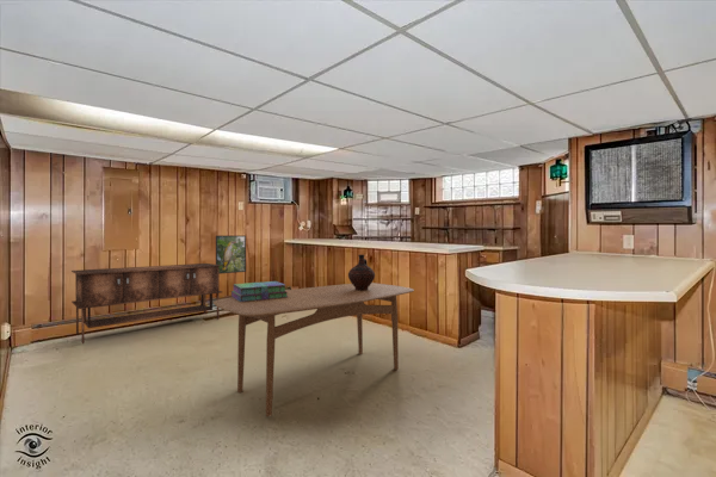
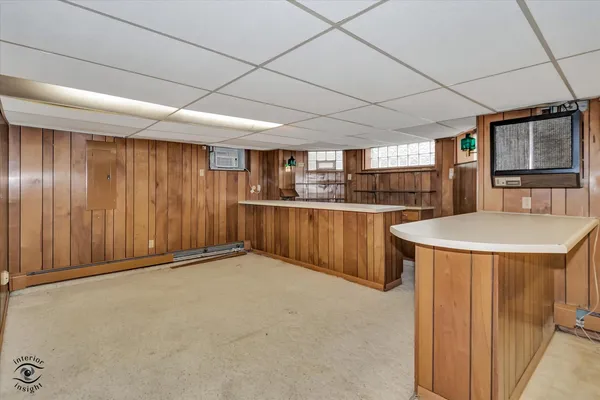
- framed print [215,235,247,275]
- dining table [212,281,415,417]
- sideboard [70,262,223,345]
- stack of books [230,280,288,302]
- ceramic jug [347,254,376,291]
